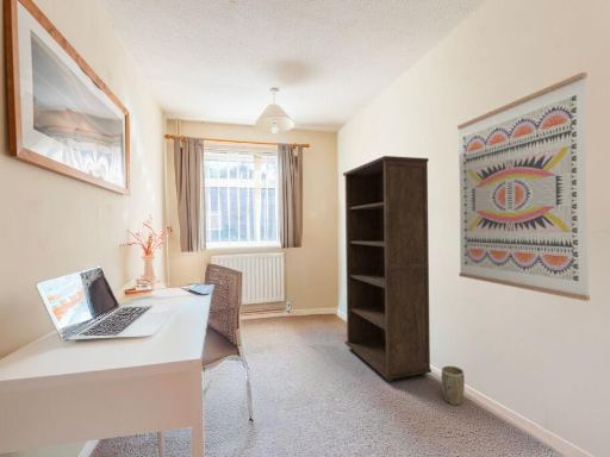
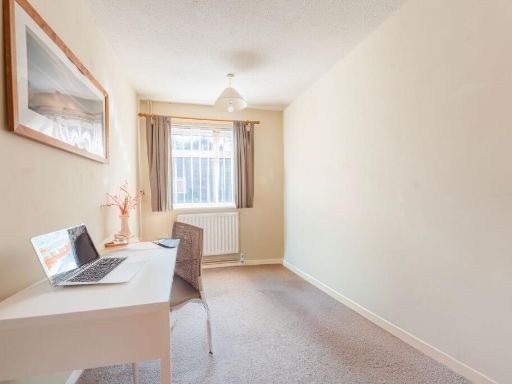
- wall art [456,71,591,302]
- bookcase [342,155,432,383]
- plant pot [441,364,466,406]
